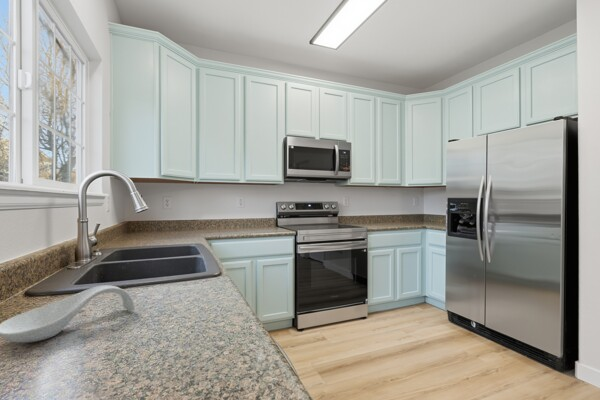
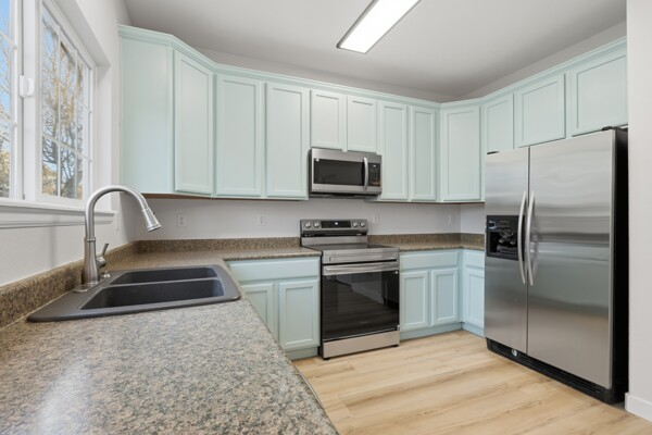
- spoon rest [0,284,136,344]
